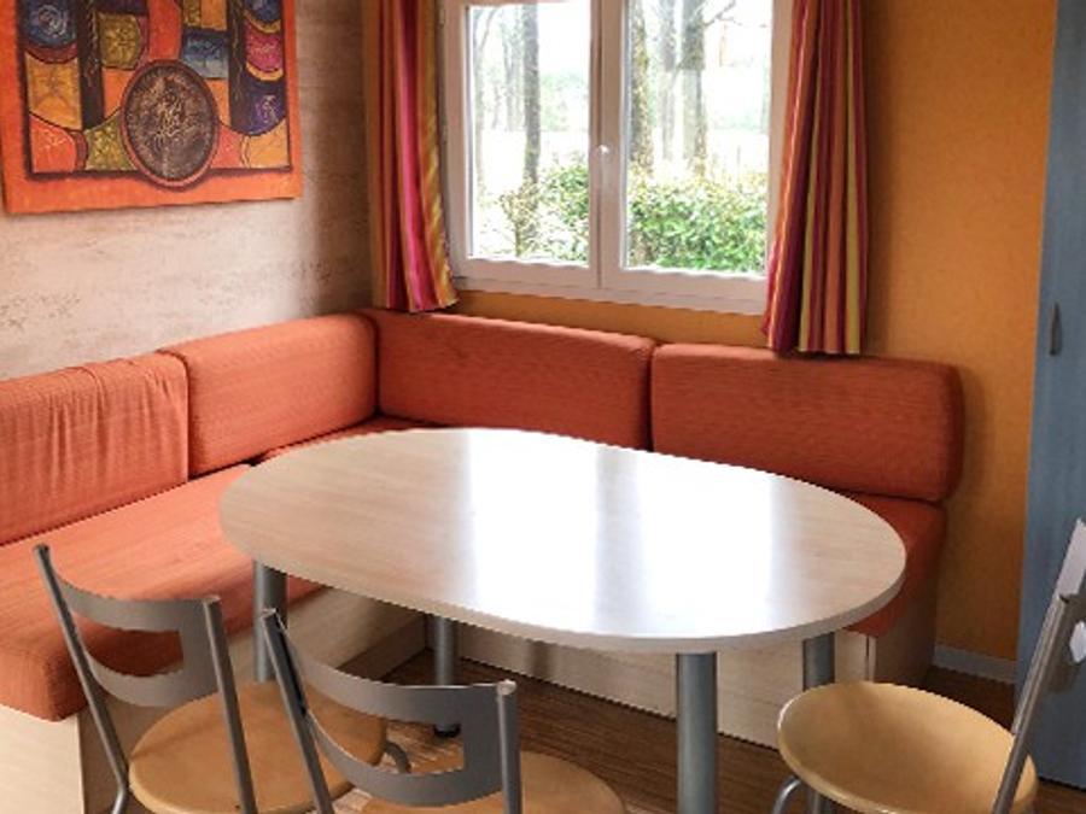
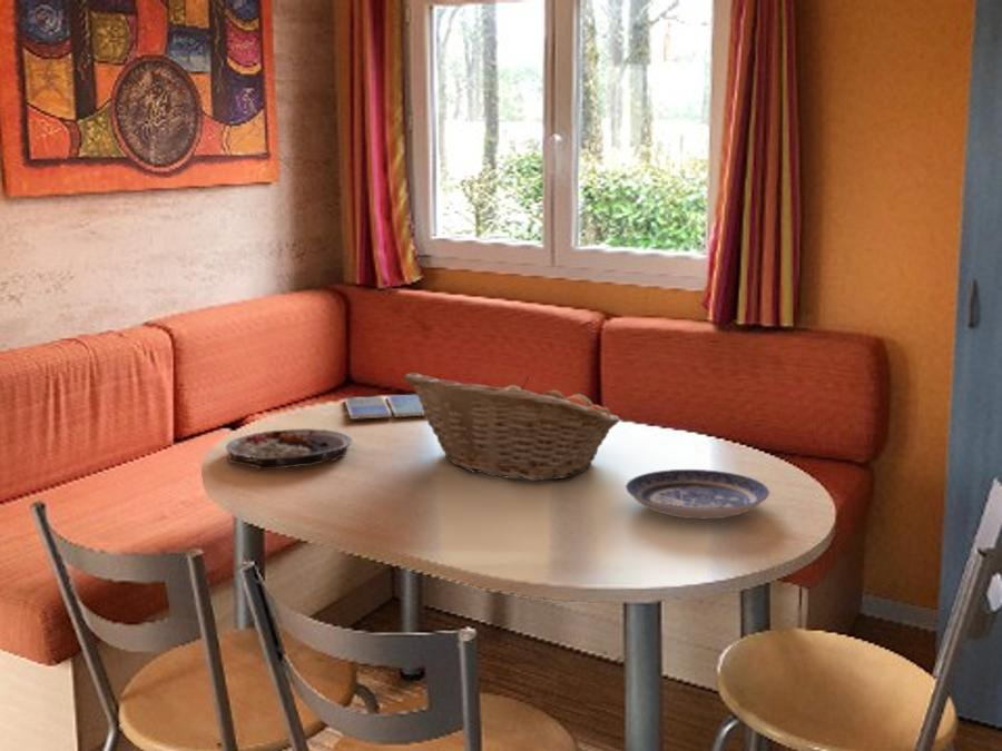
+ plate [625,468,770,520]
+ plate [225,427,354,471]
+ drink coaster [344,394,424,421]
+ fruit basket [403,372,621,482]
